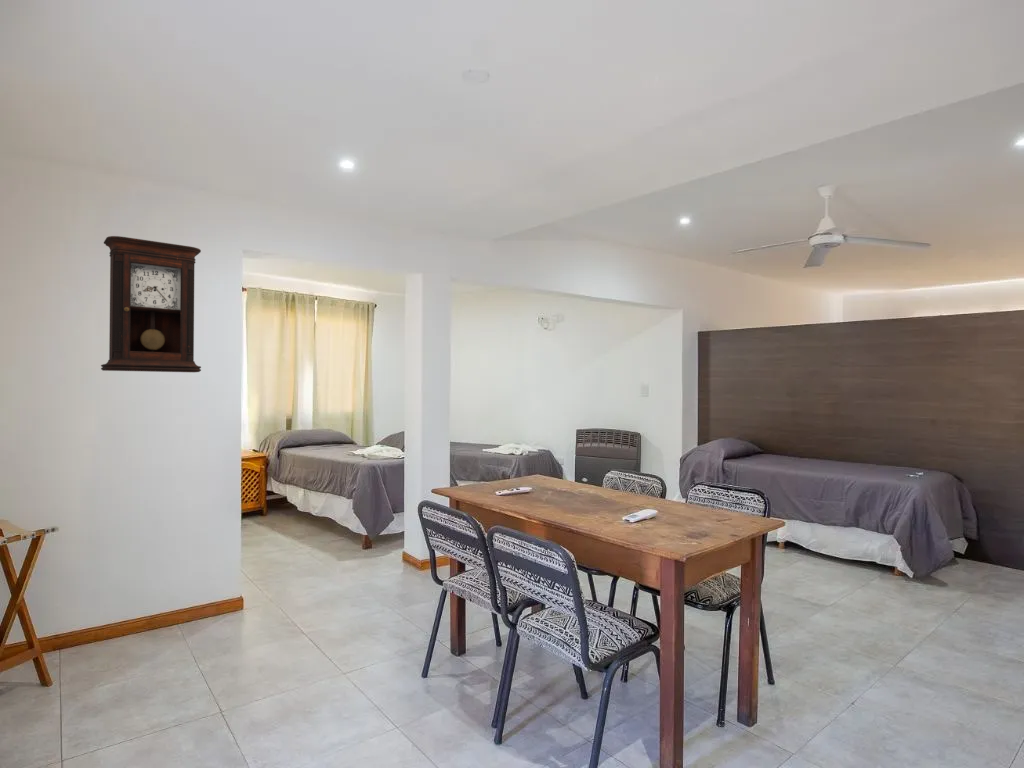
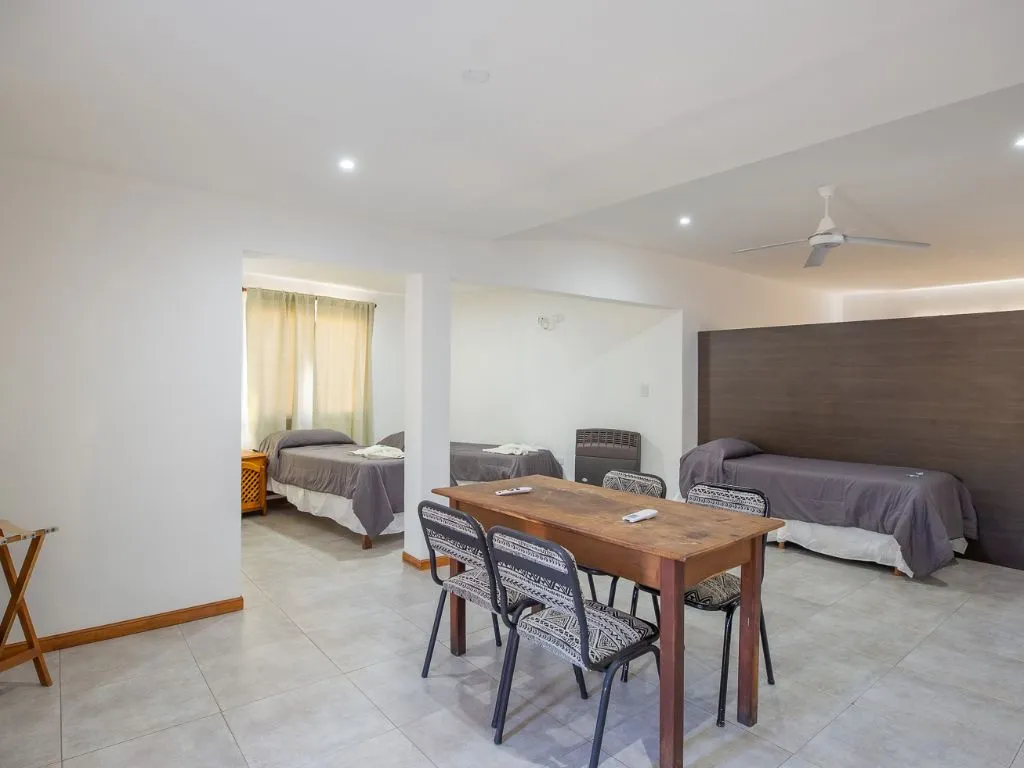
- pendulum clock [100,235,202,373]
